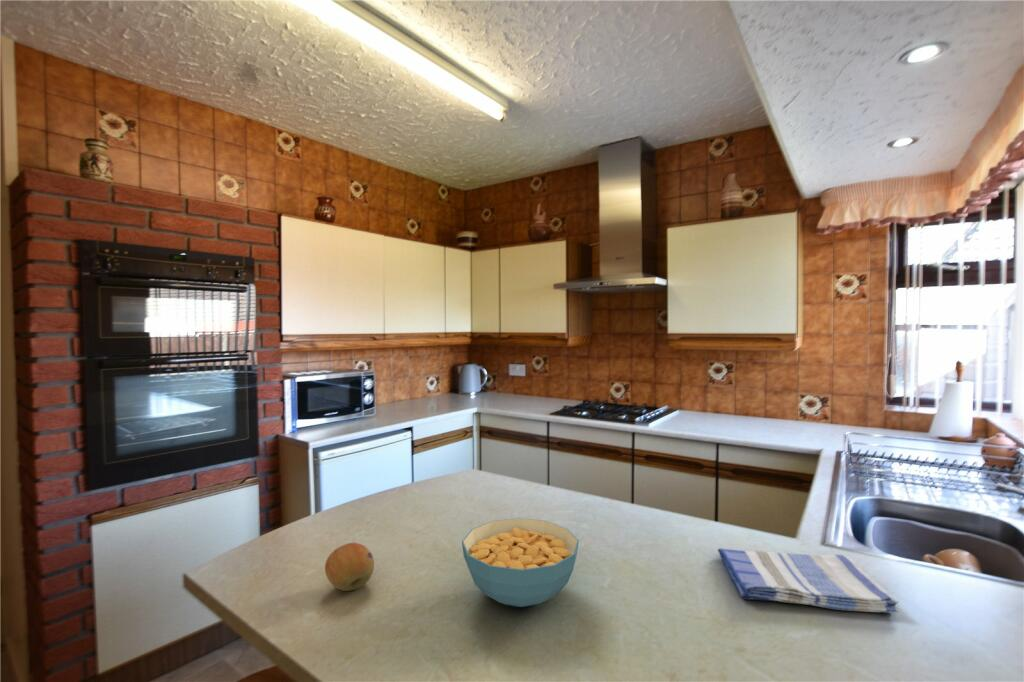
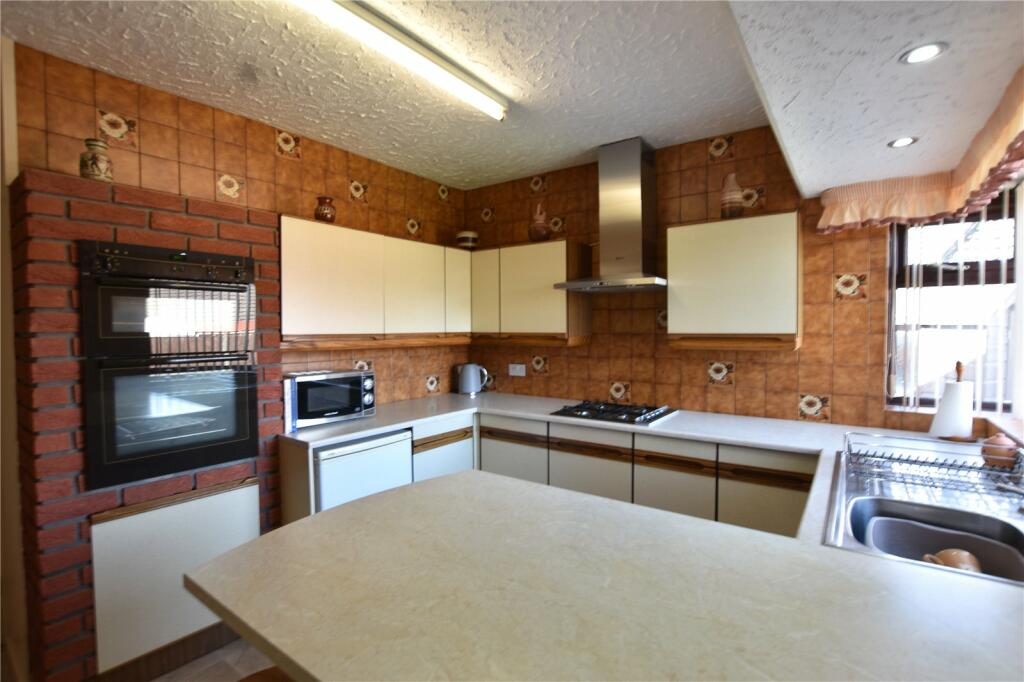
- fruit [324,542,375,592]
- dish towel [717,547,900,614]
- cereal bowl [461,517,580,608]
